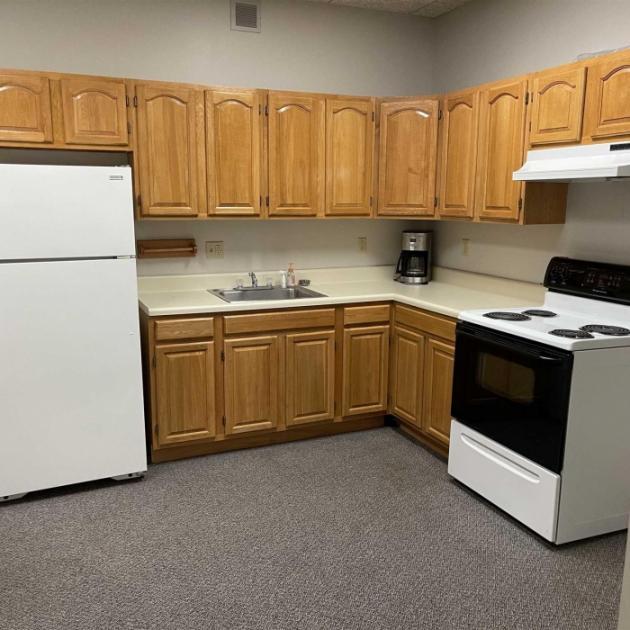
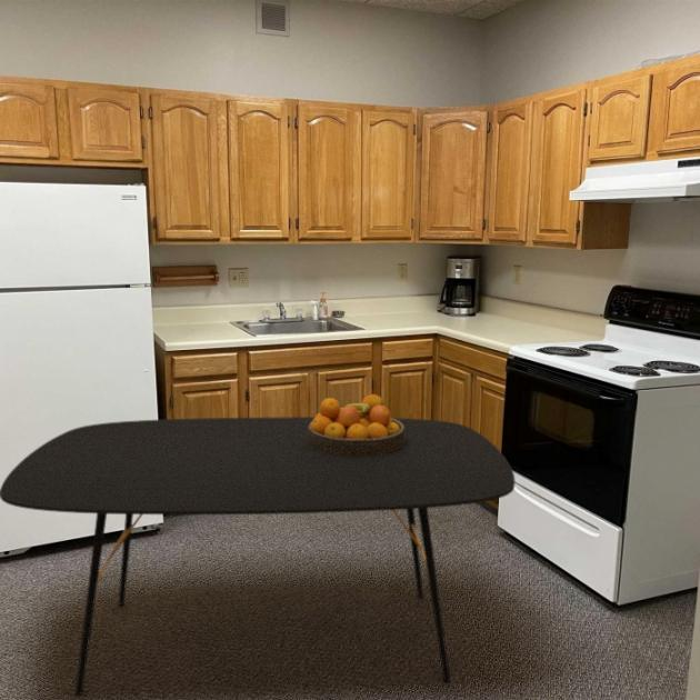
+ fruit bowl [308,393,404,456]
+ dining table [0,416,516,696]
